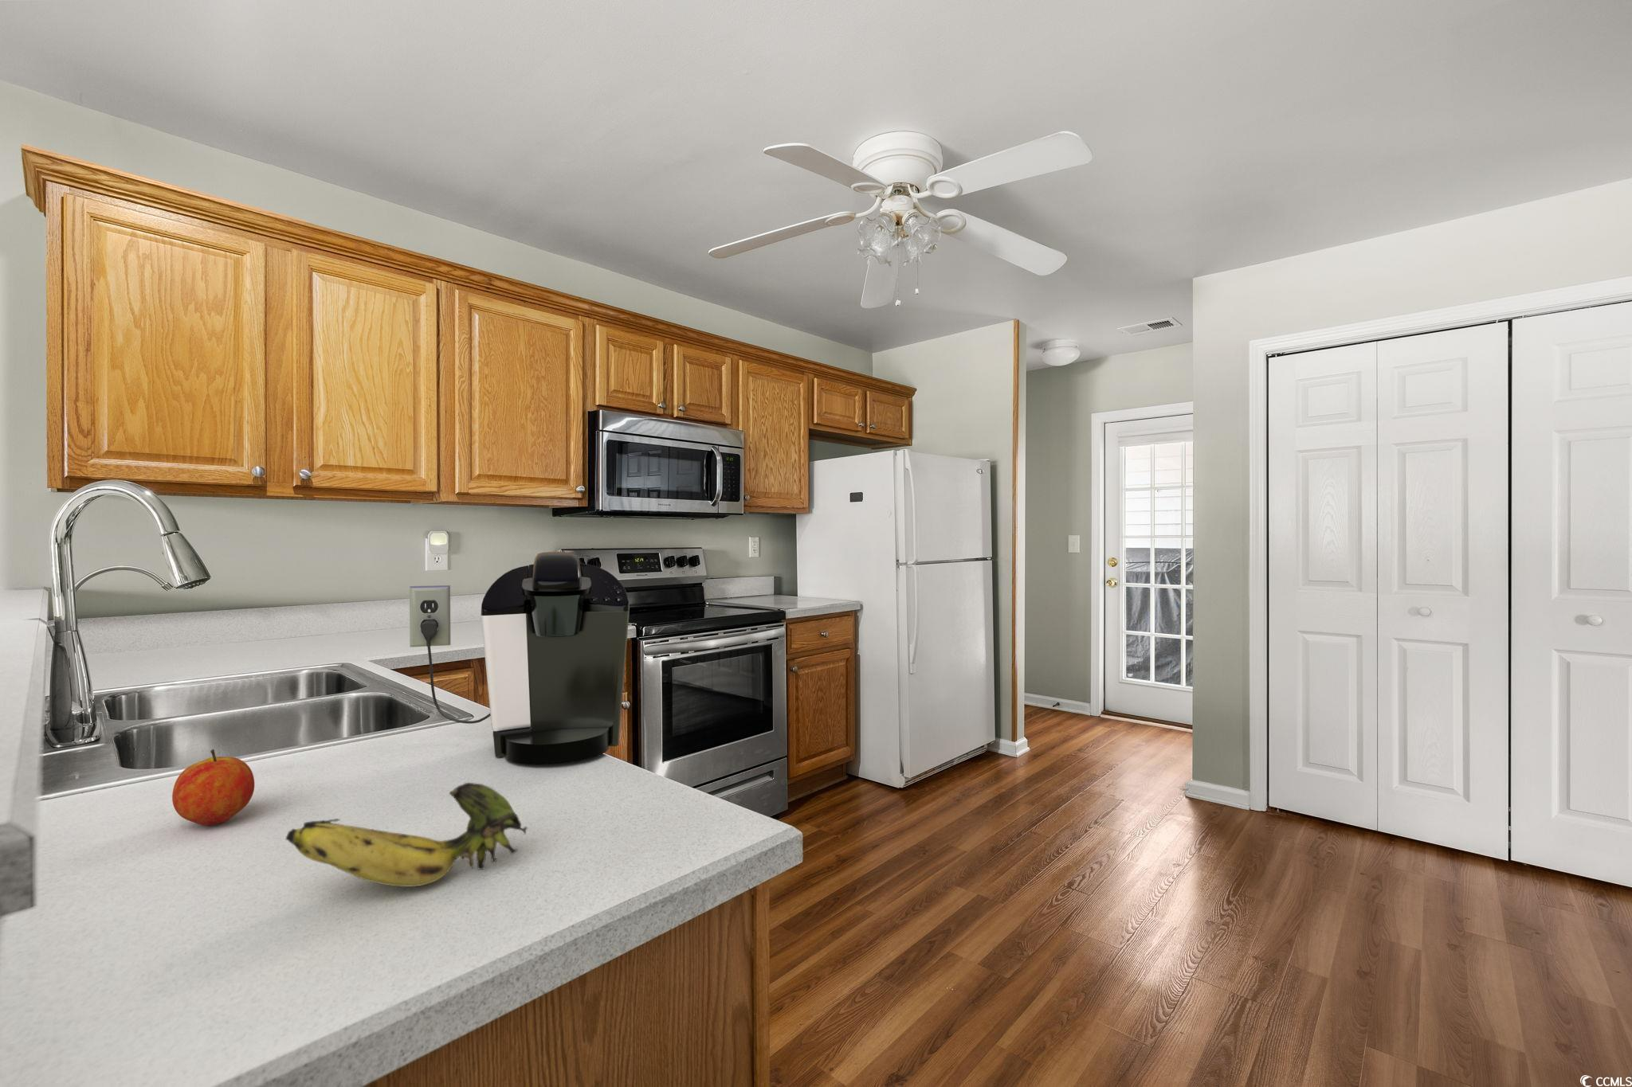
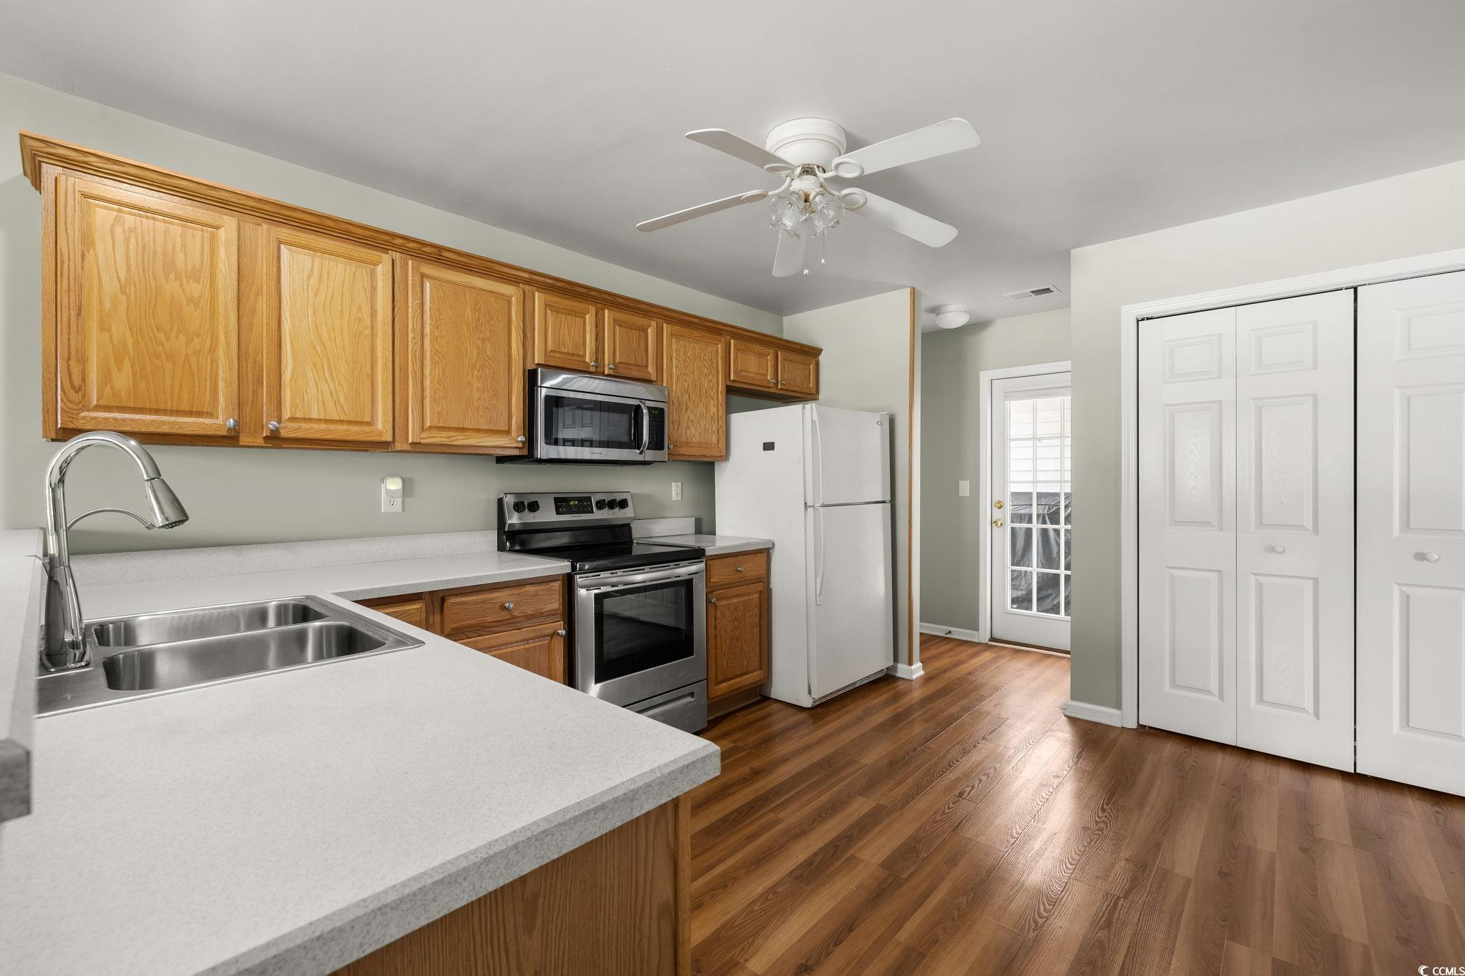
- banana [285,782,528,888]
- fruit [171,749,255,826]
- coffee maker [409,551,630,766]
